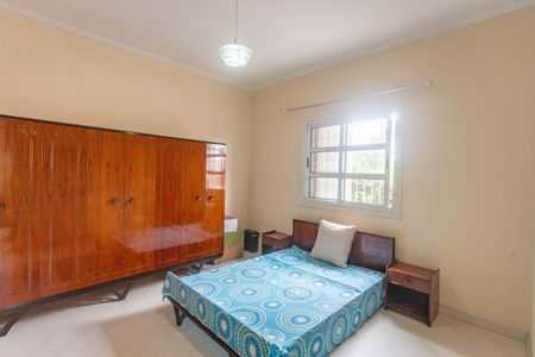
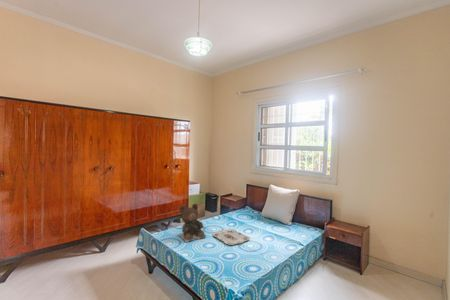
+ serving tray [211,228,250,246]
+ teddy bear [178,203,207,243]
